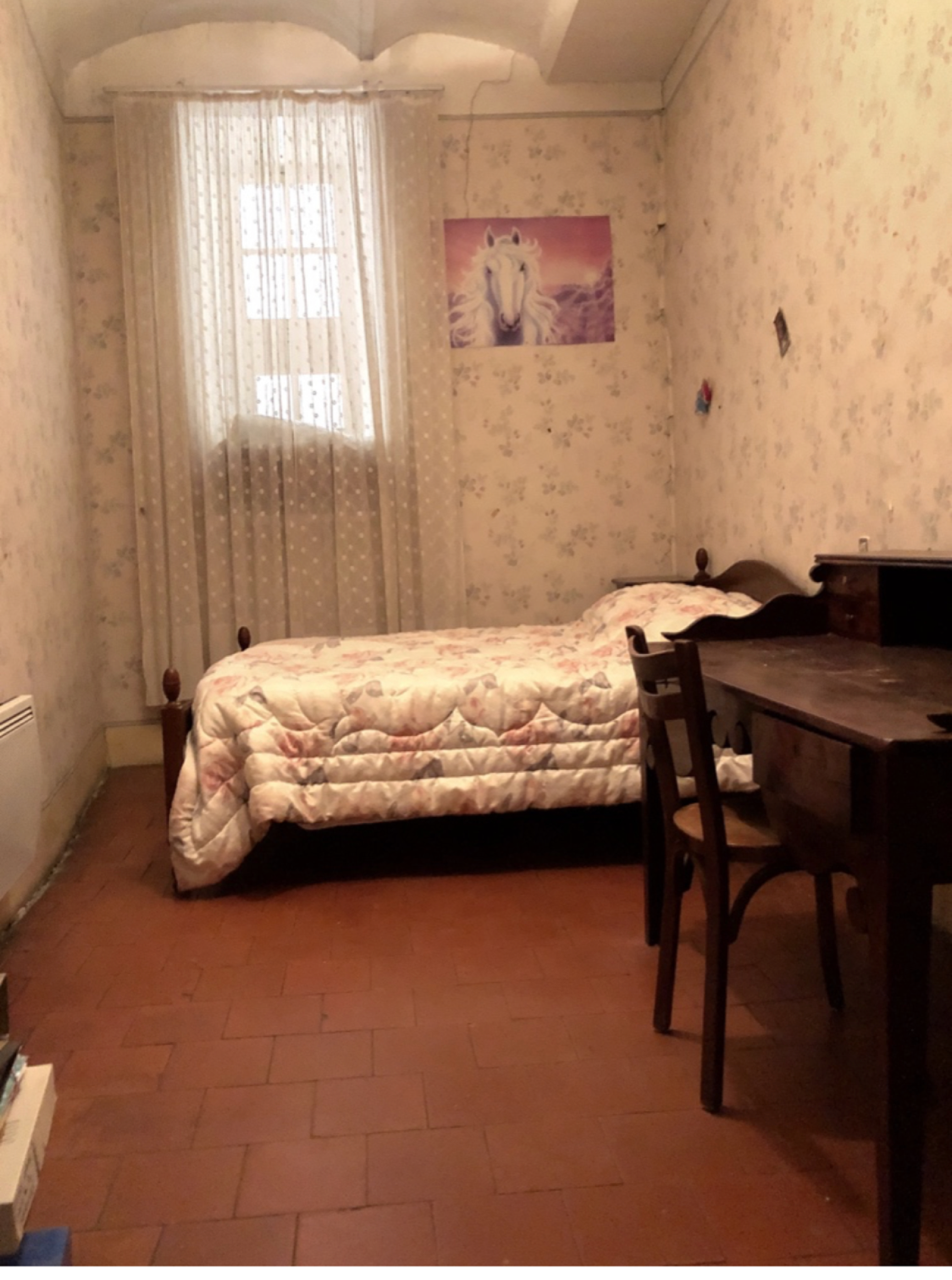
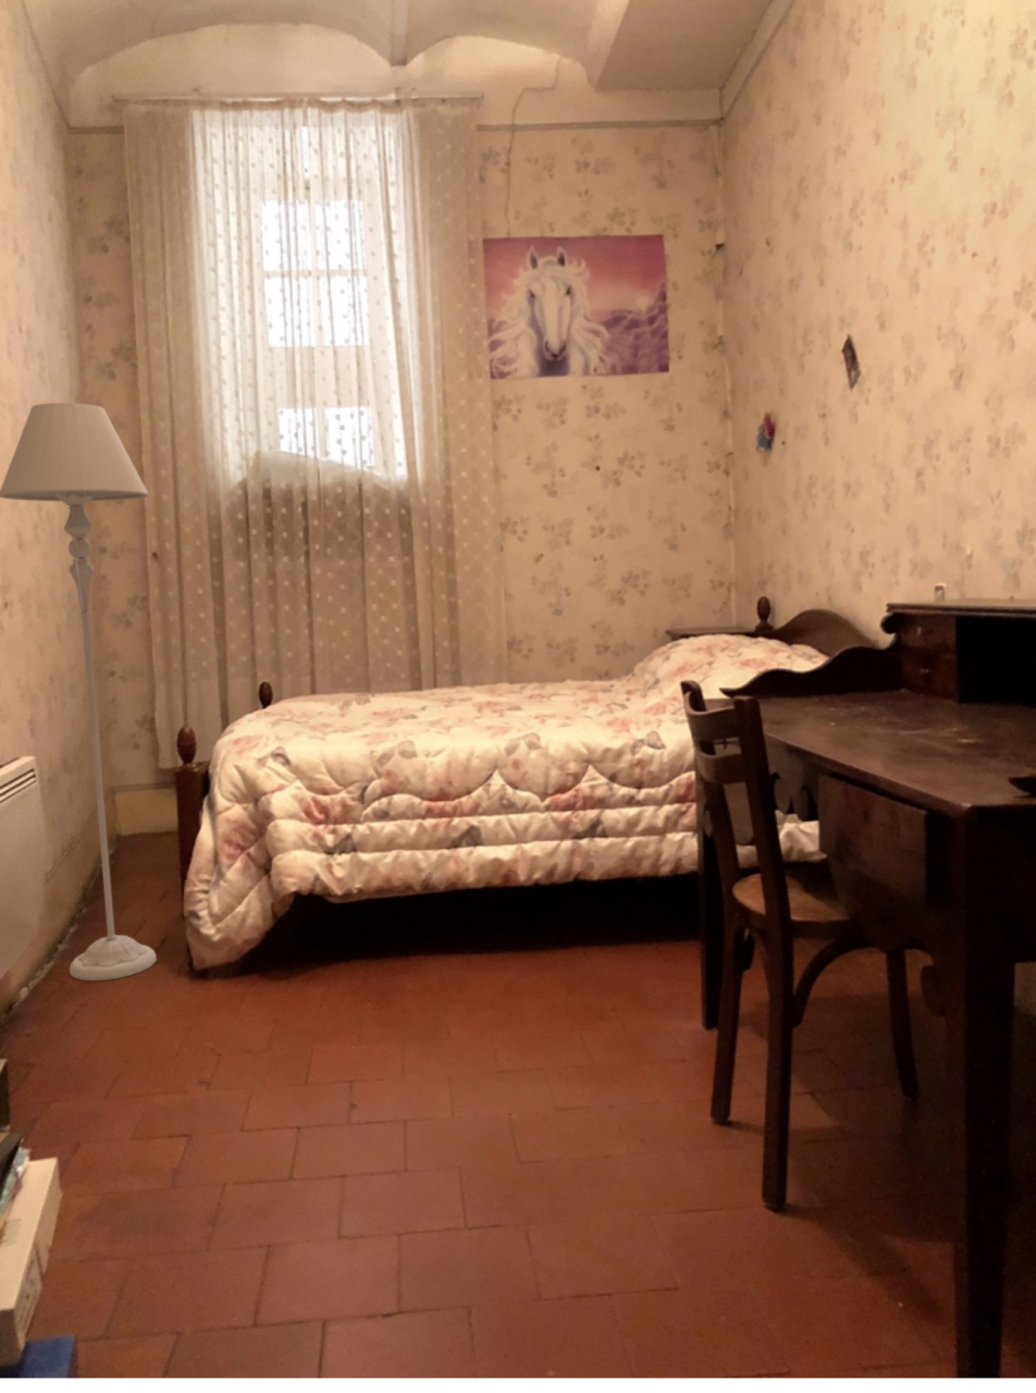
+ floor lamp [0,403,158,982]
